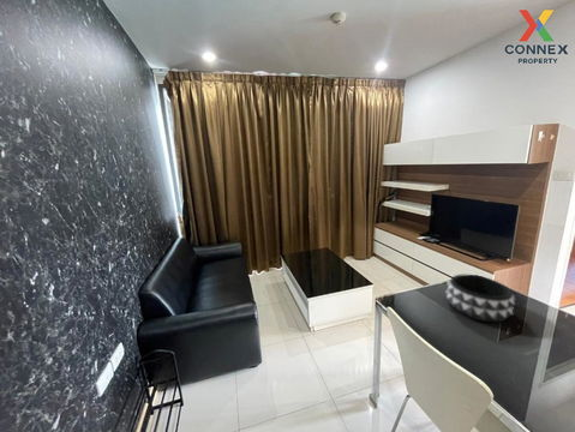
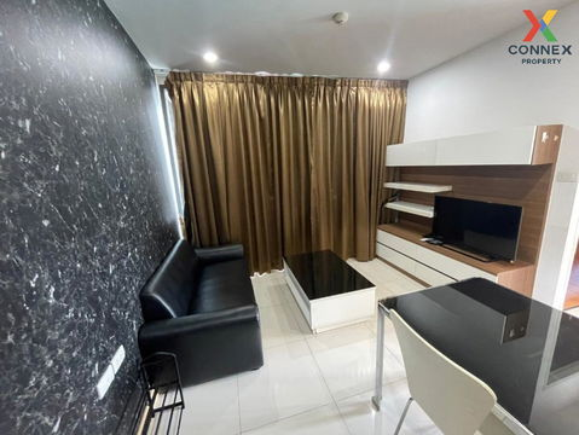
- decorative bowl [444,274,517,323]
